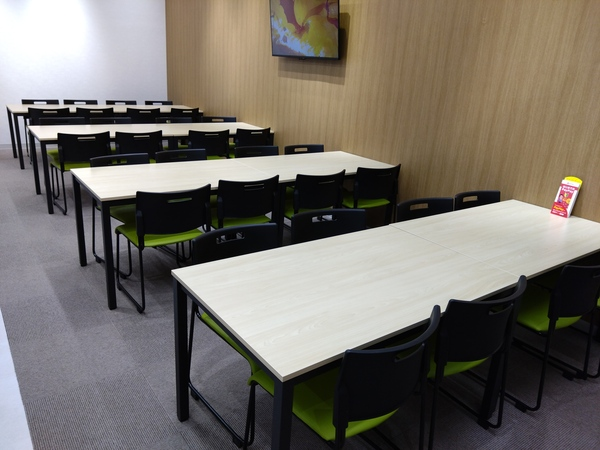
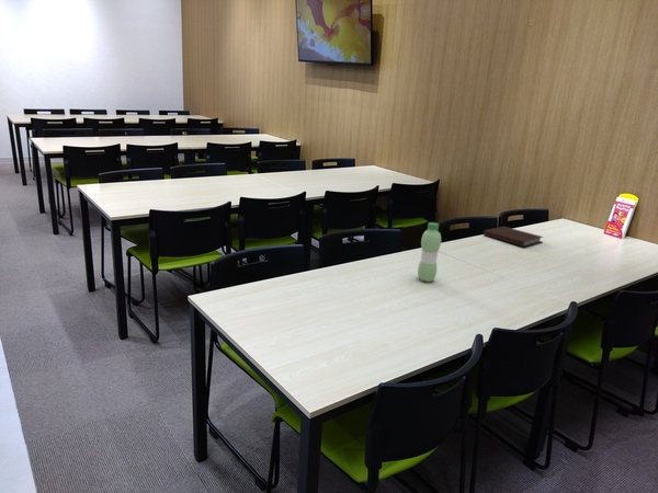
+ notebook [483,226,545,248]
+ water bottle [417,221,442,283]
